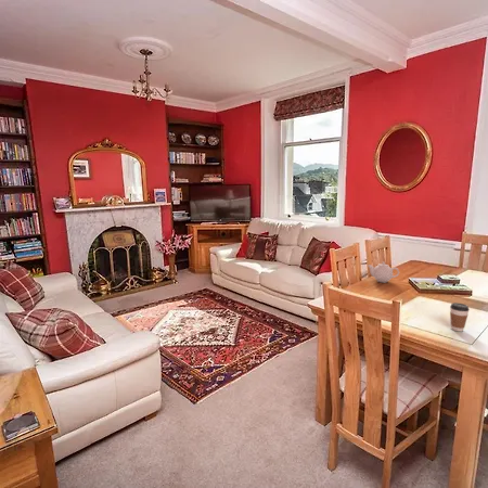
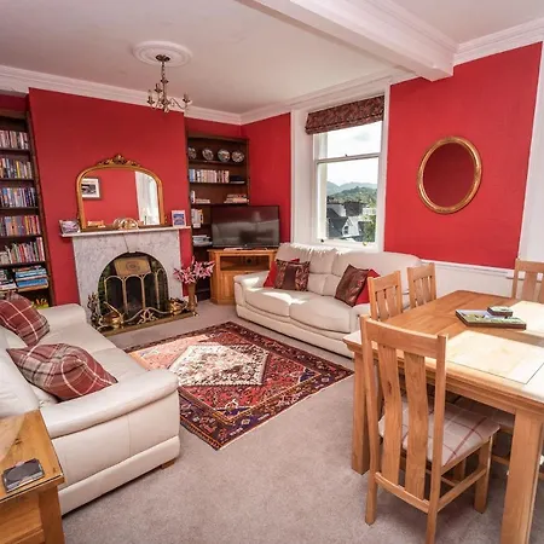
- coffee cup [449,301,471,333]
- teapot [367,260,400,283]
